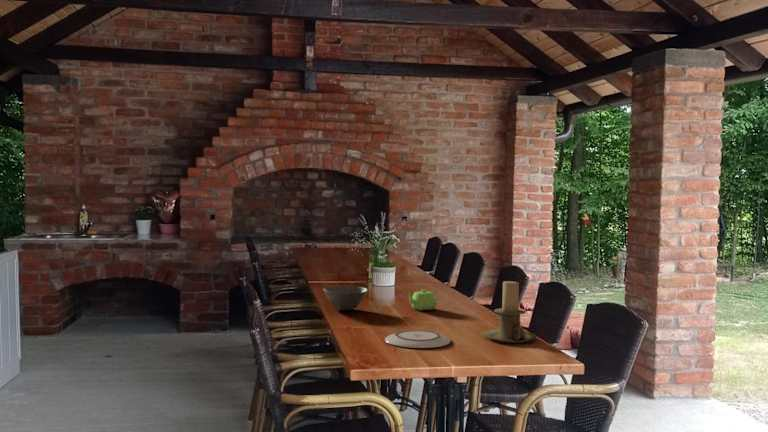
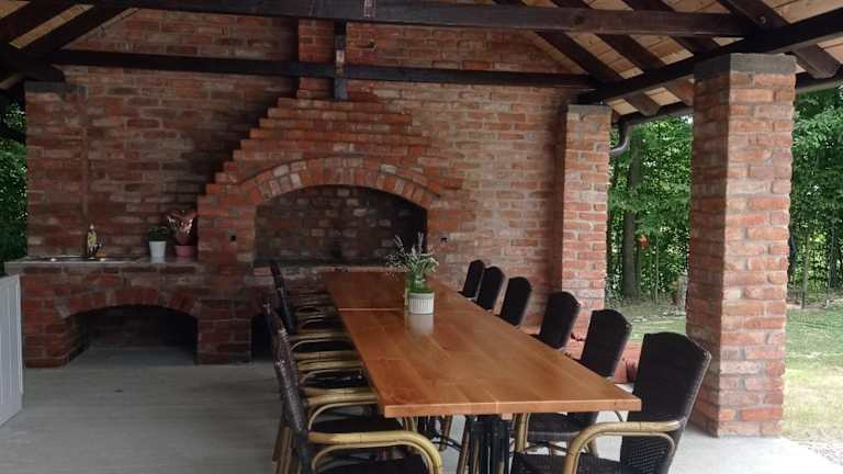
- bowl [323,285,369,311]
- teapot [405,288,438,311]
- candle holder [481,280,538,344]
- plate [384,329,451,349]
